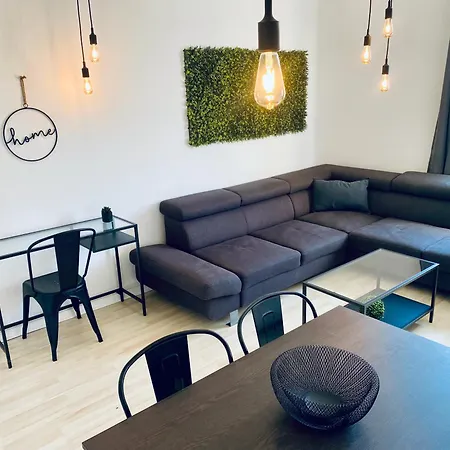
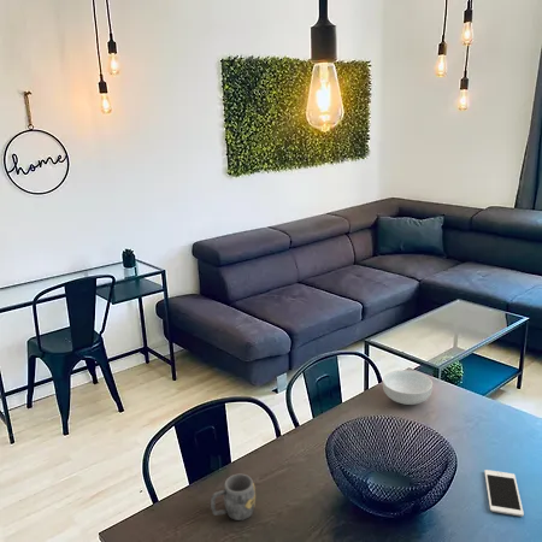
+ mug [210,473,257,522]
+ cell phone [483,469,525,518]
+ cereal bowl [382,369,434,406]
